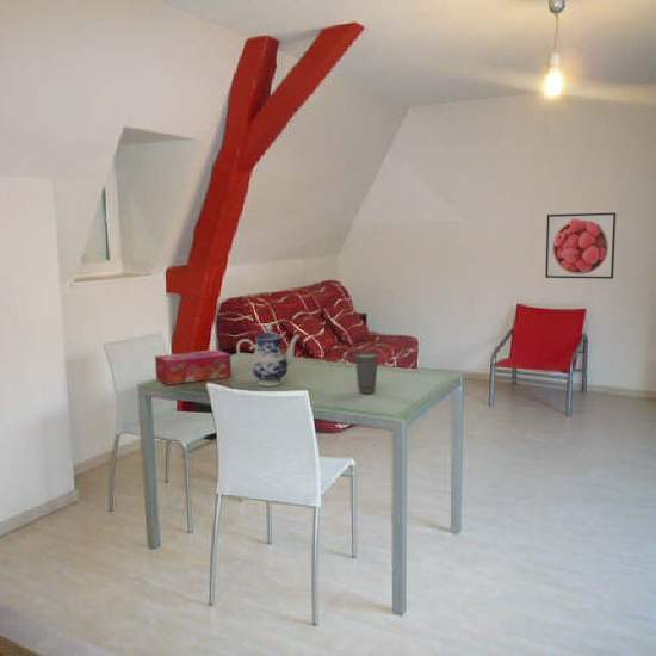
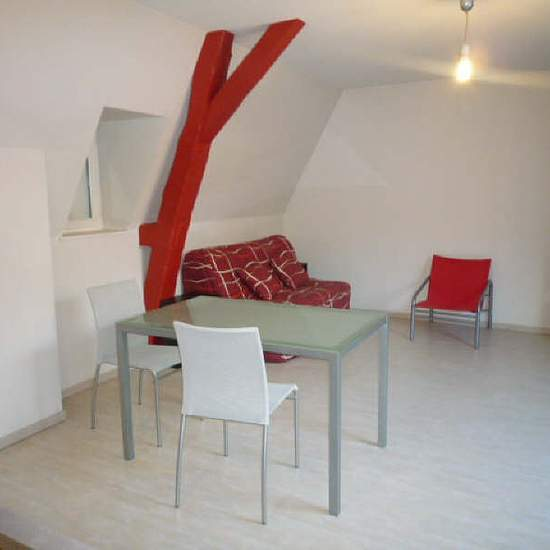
- cup [352,352,382,395]
- teapot [235,323,302,388]
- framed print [544,211,617,280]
- tissue box [154,348,233,386]
